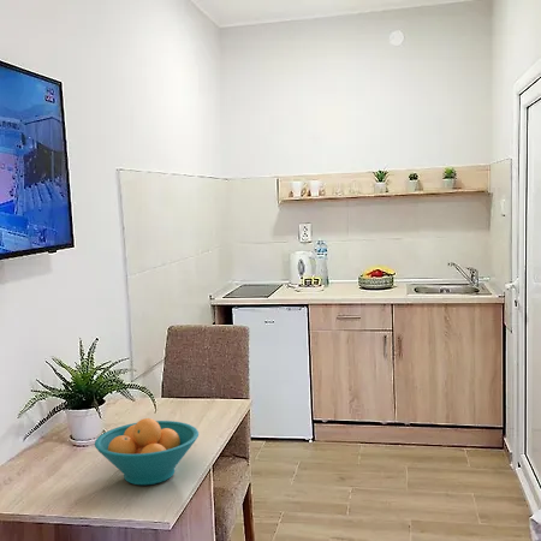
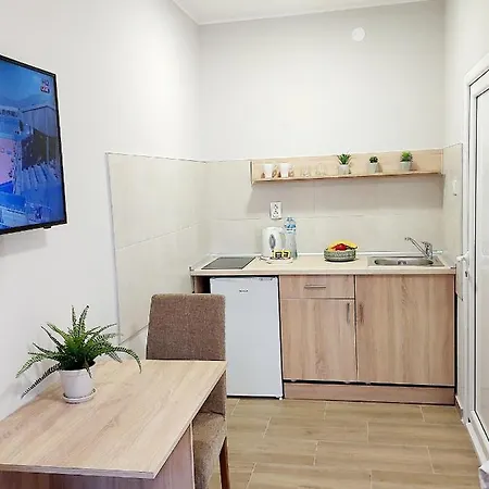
- fruit bowl [94,417,200,486]
